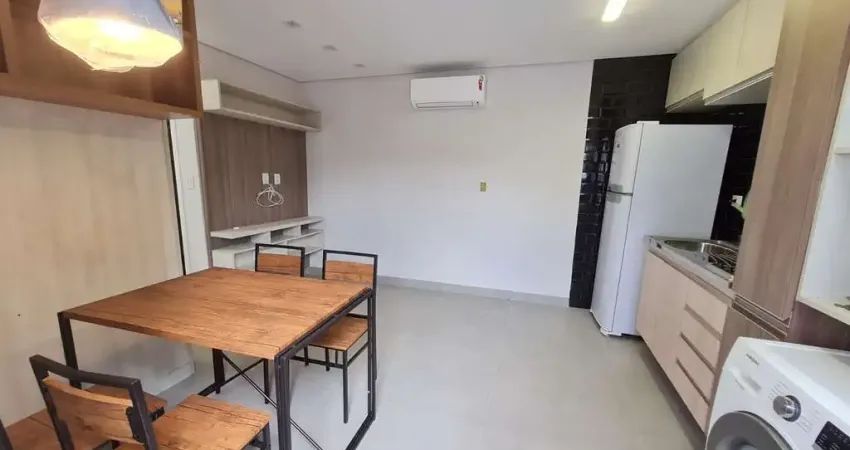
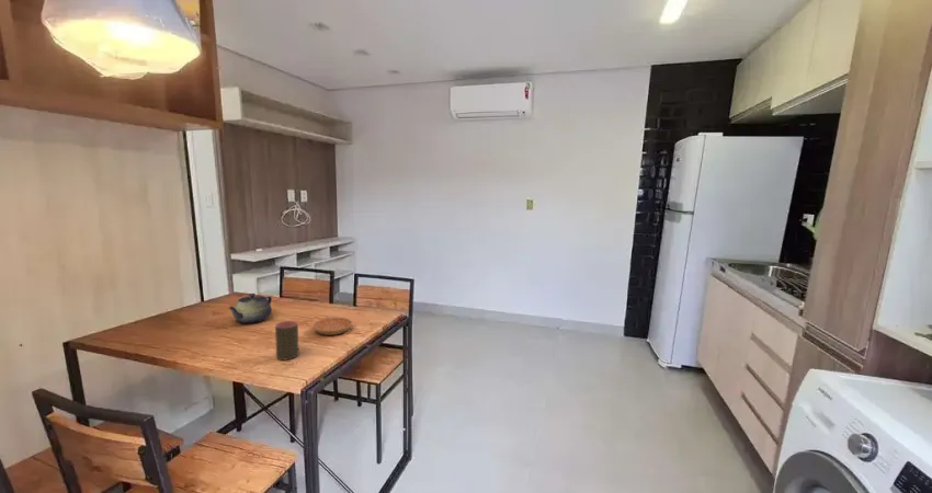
+ teapot [227,293,273,324]
+ cup [274,320,300,362]
+ saucer [311,317,353,336]
